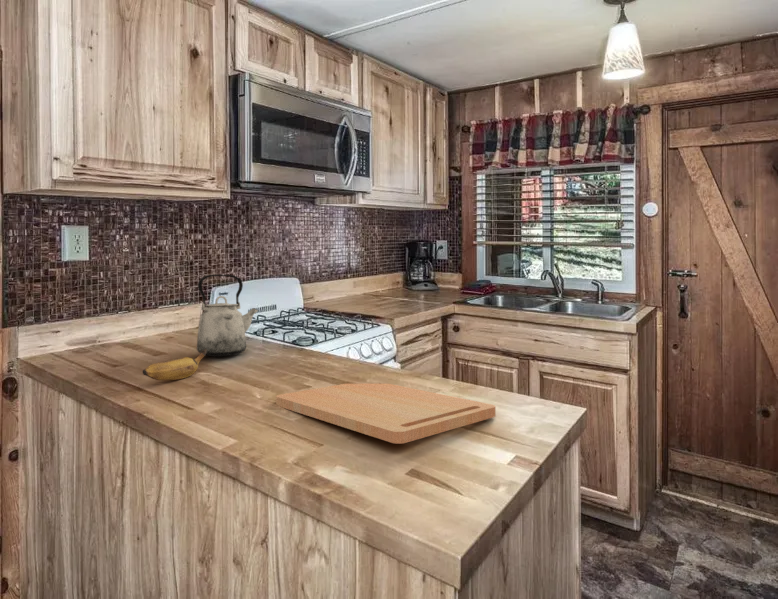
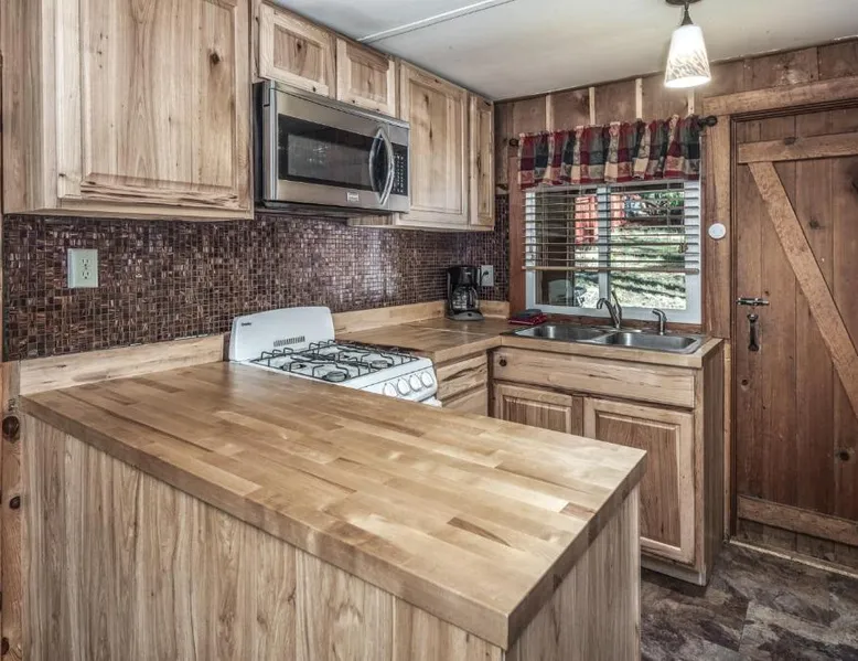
- banana [142,349,207,381]
- cutting board [275,383,496,444]
- kettle [196,273,259,357]
